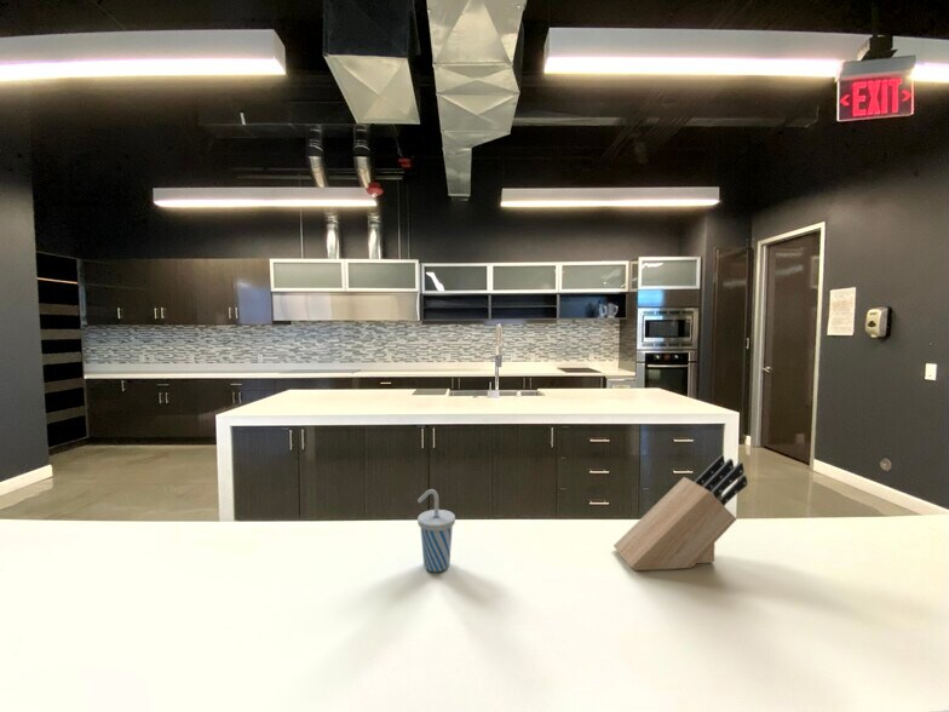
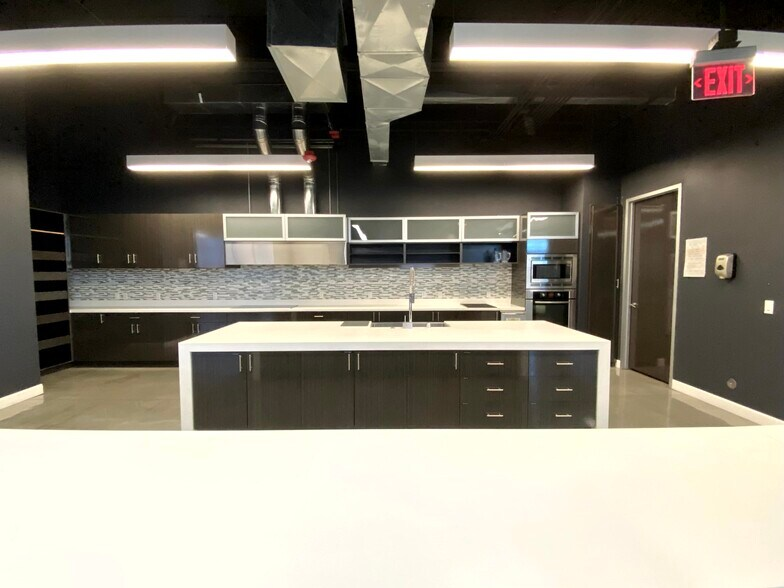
- cup [416,488,456,573]
- knife block [612,454,748,572]
